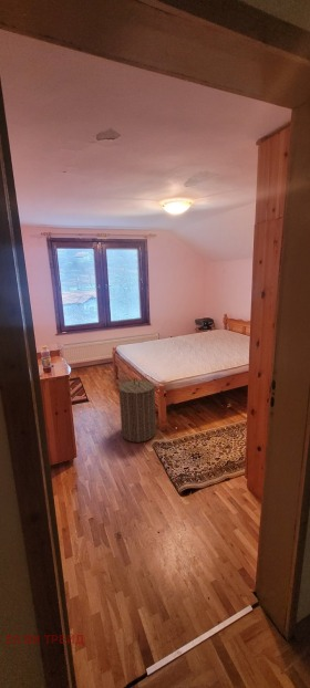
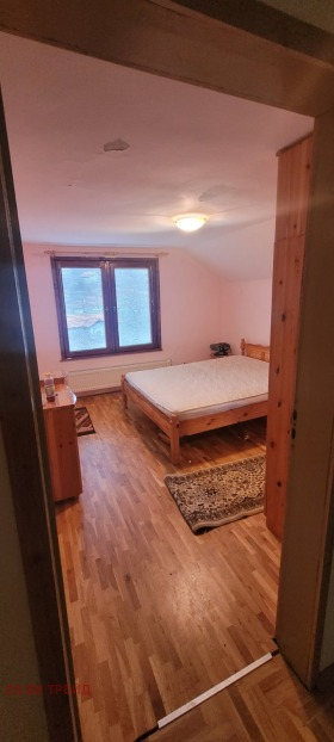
- laundry hamper [117,377,157,444]
